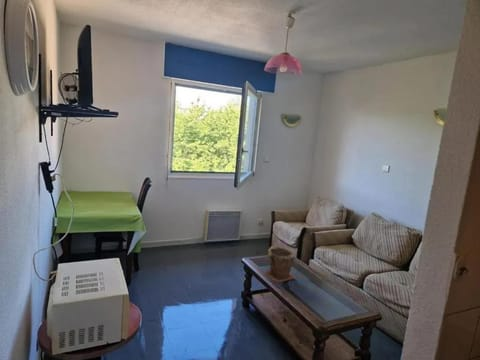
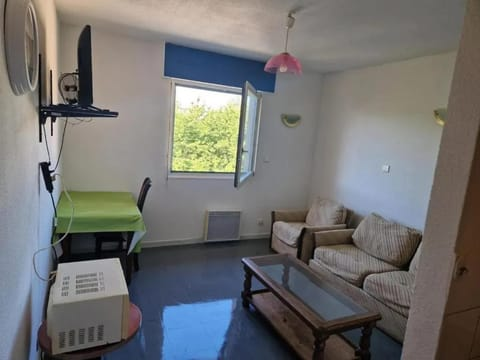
- plant pot [262,246,297,283]
